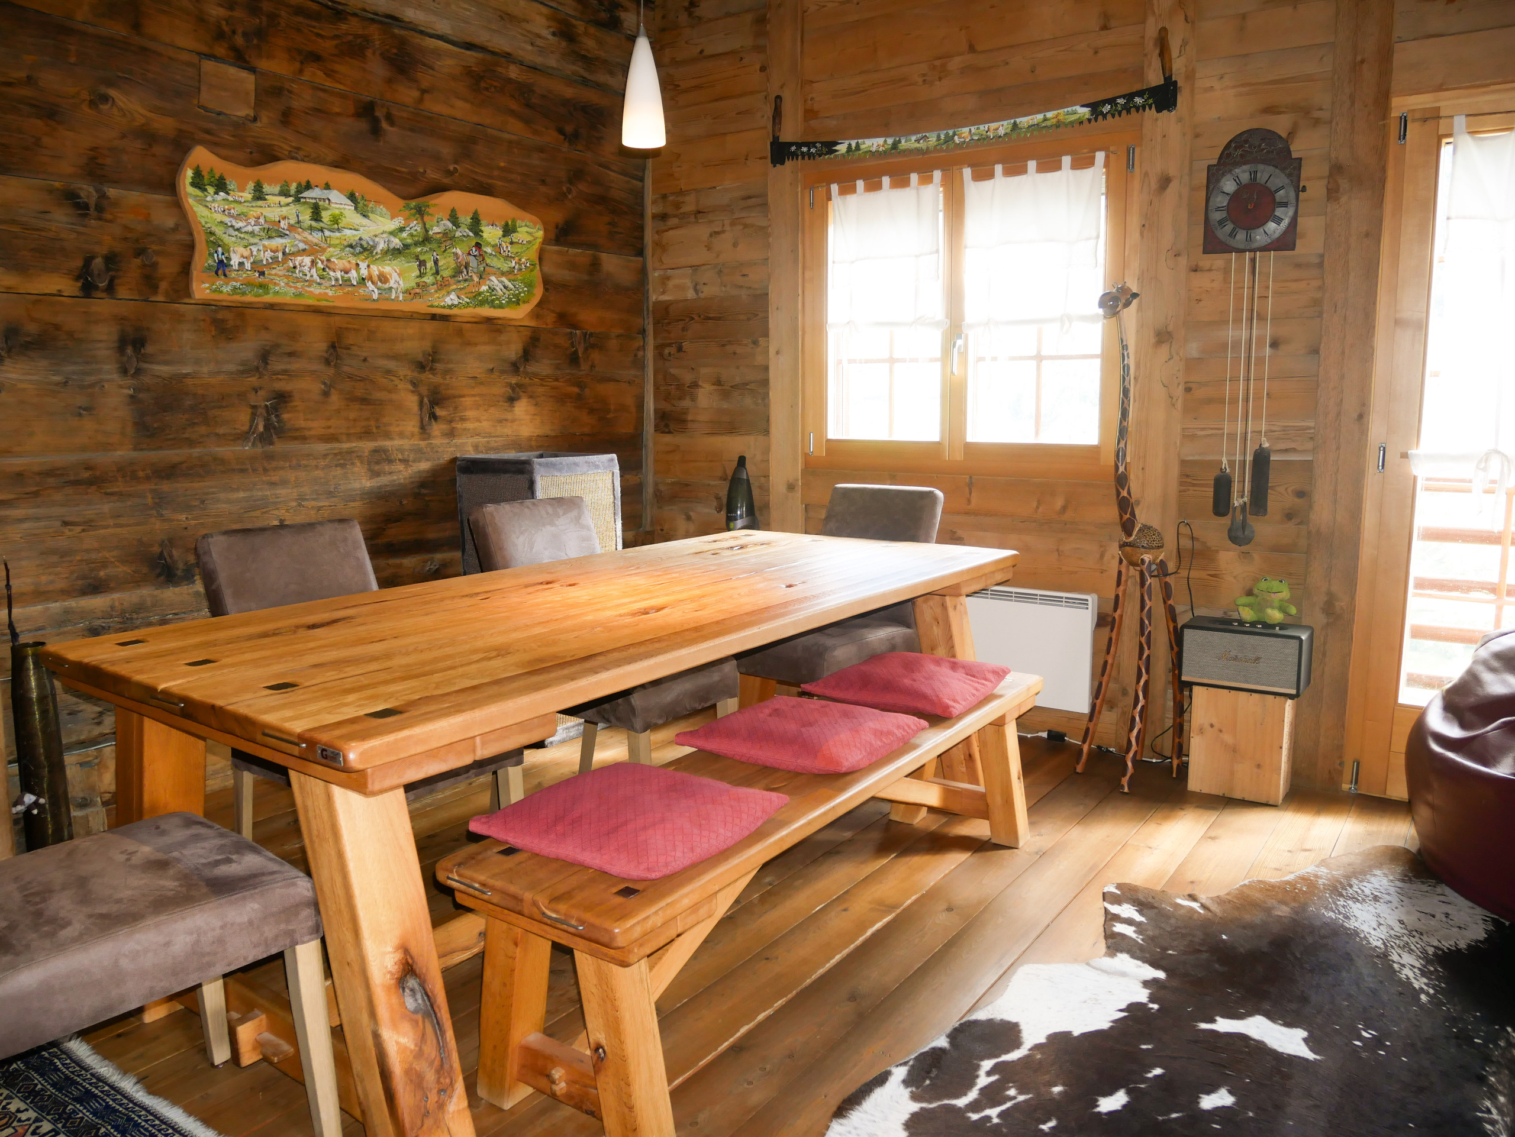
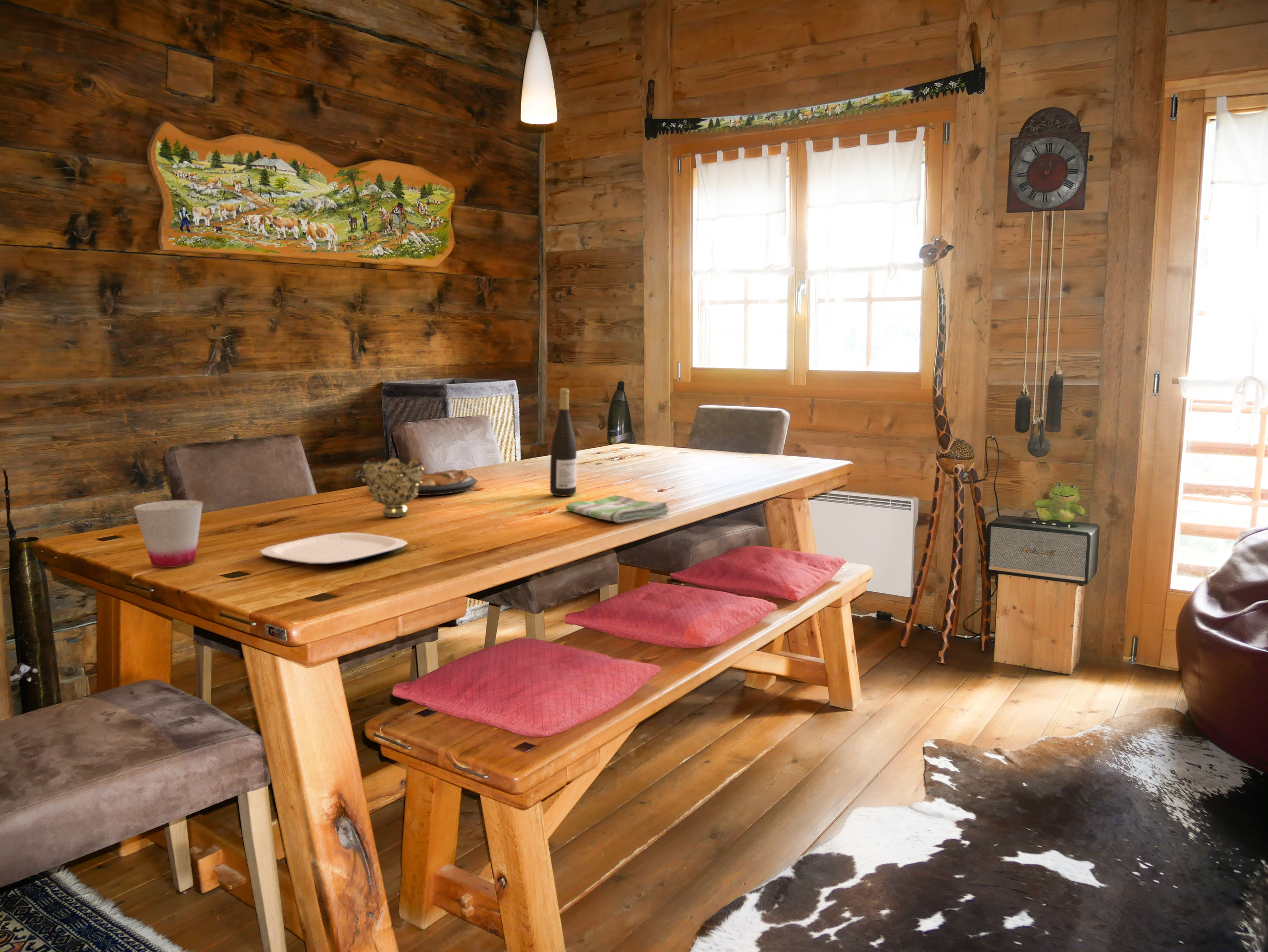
+ plate [397,469,478,496]
+ cup [133,500,204,568]
+ decorative bowl [361,457,424,518]
+ dish towel [565,495,670,523]
+ plate [260,532,409,565]
+ wine bottle [549,388,577,497]
